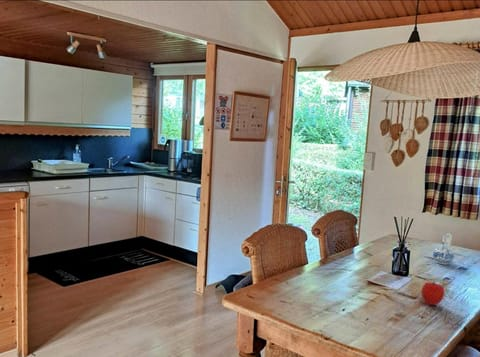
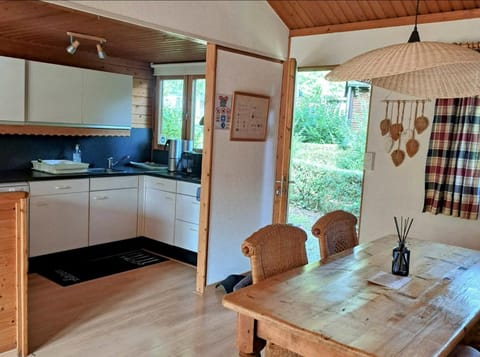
- fruit [420,281,445,306]
- ceramic pitcher [432,232,455,265]
